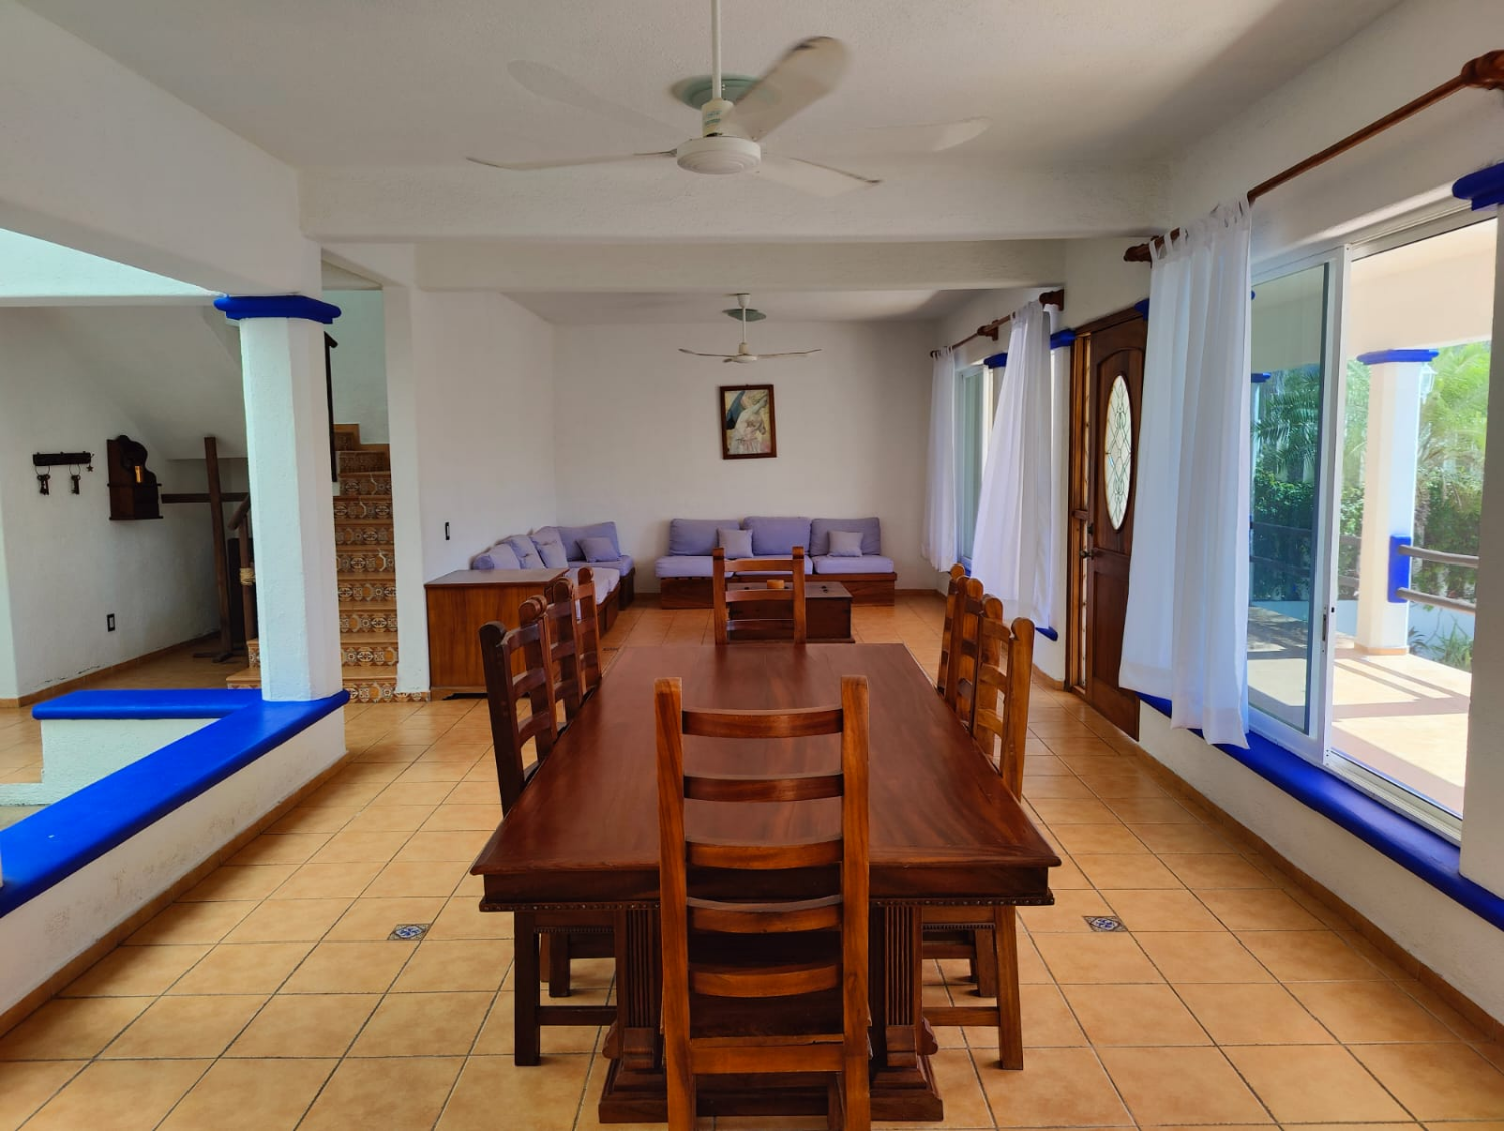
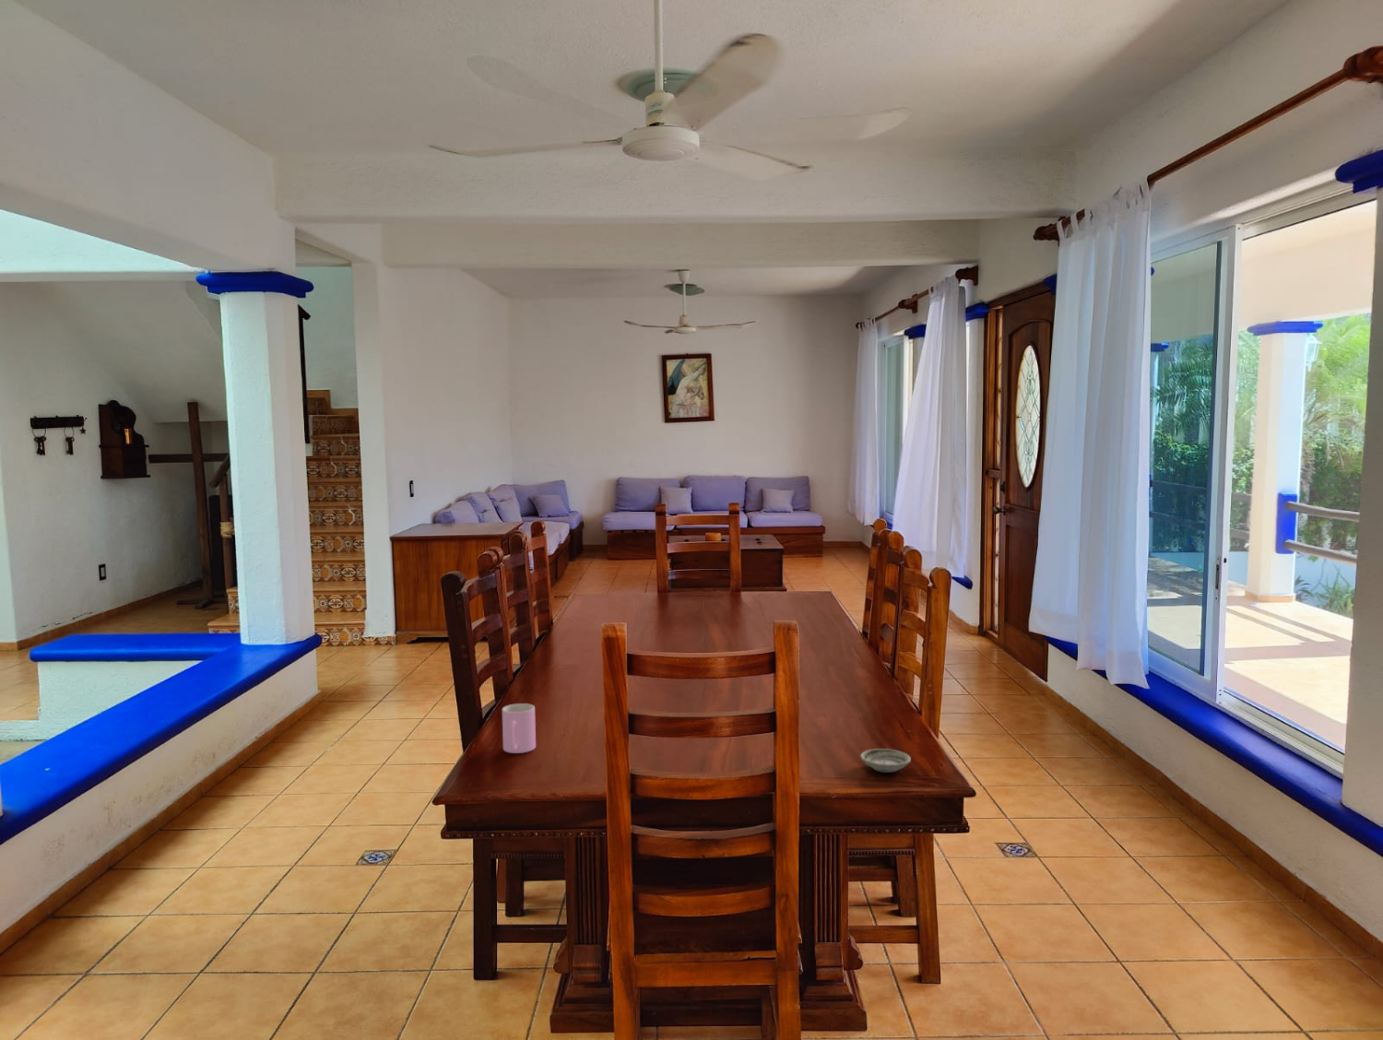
+ saucer [860,747,912,773]
+ cup [501,702,536,754]
